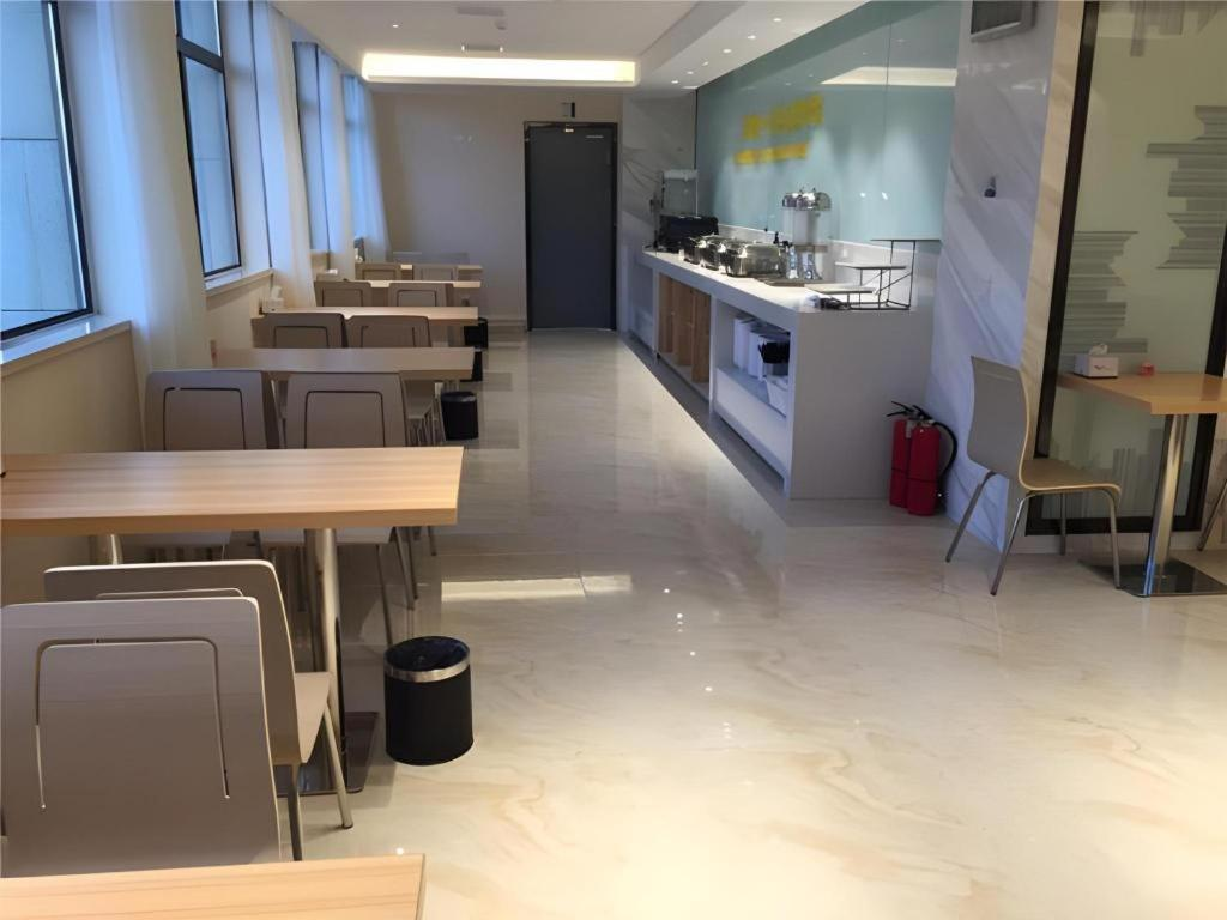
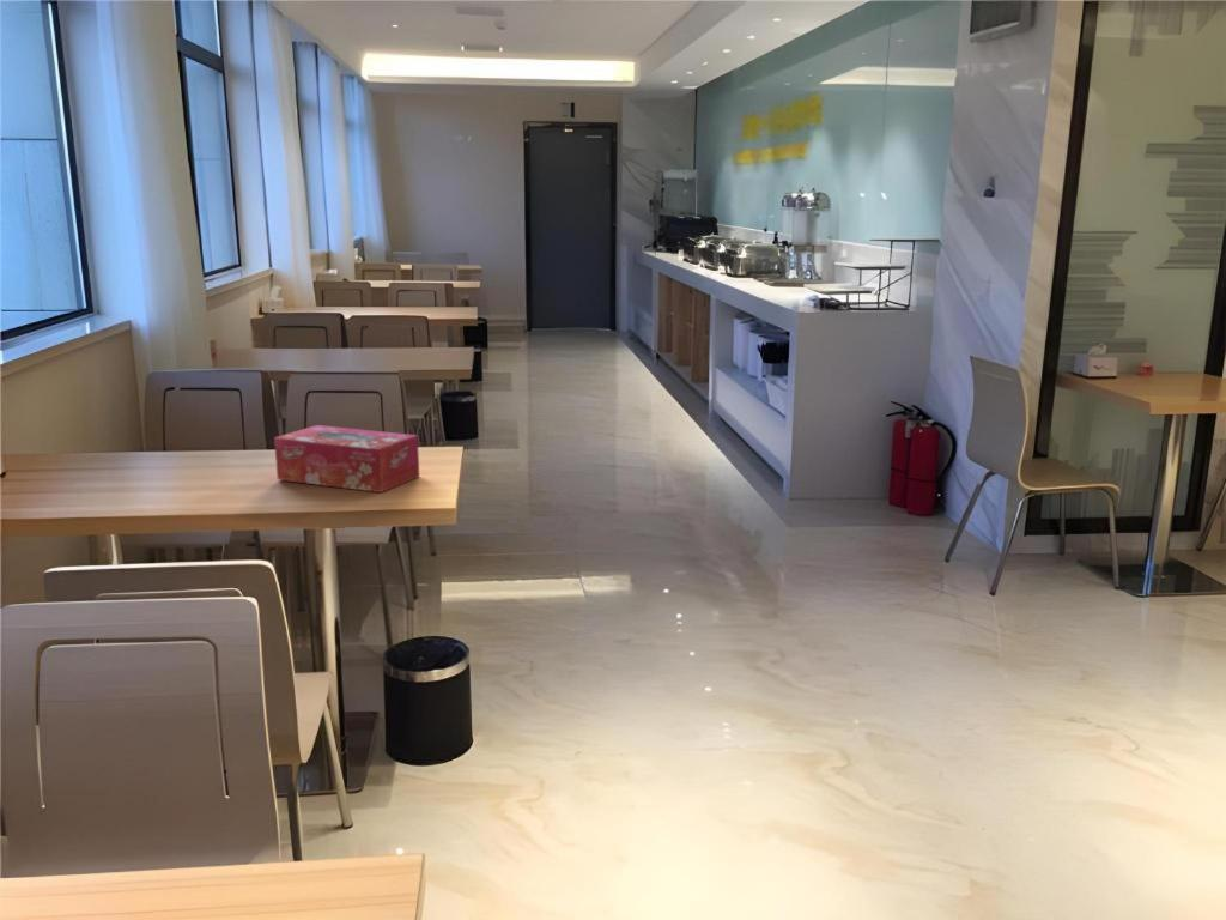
+ tissue box [273,424,420,494]
